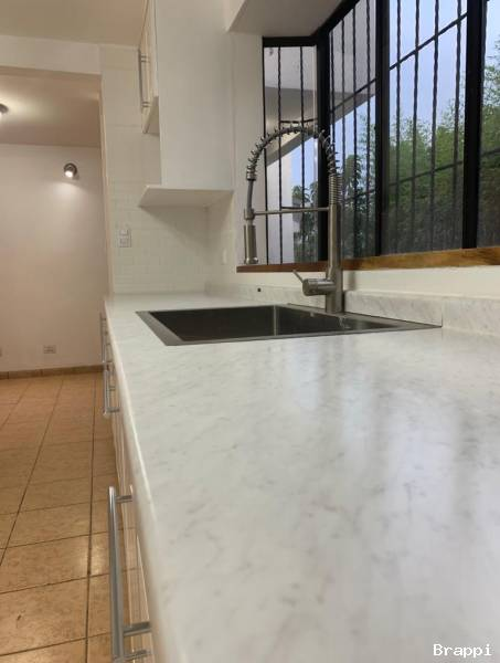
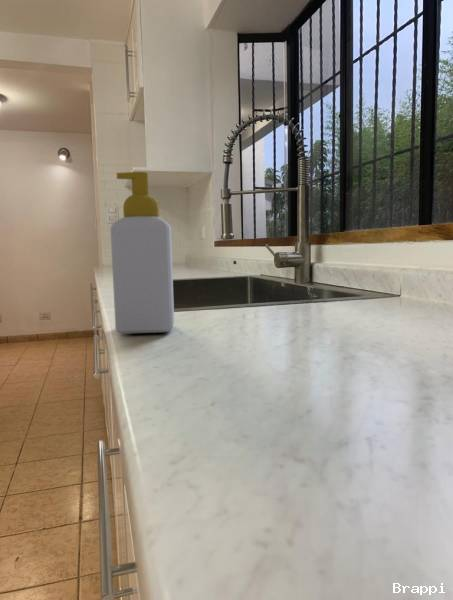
+ soap bottle [109,171,175,335]
